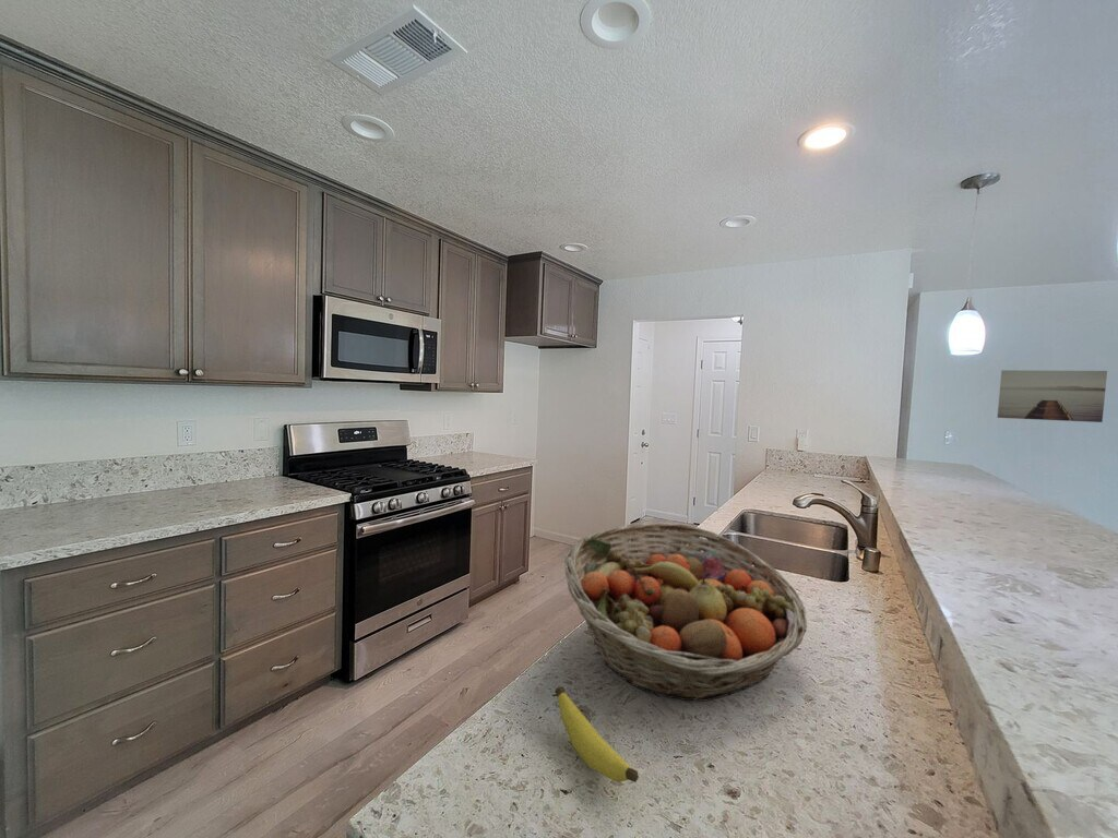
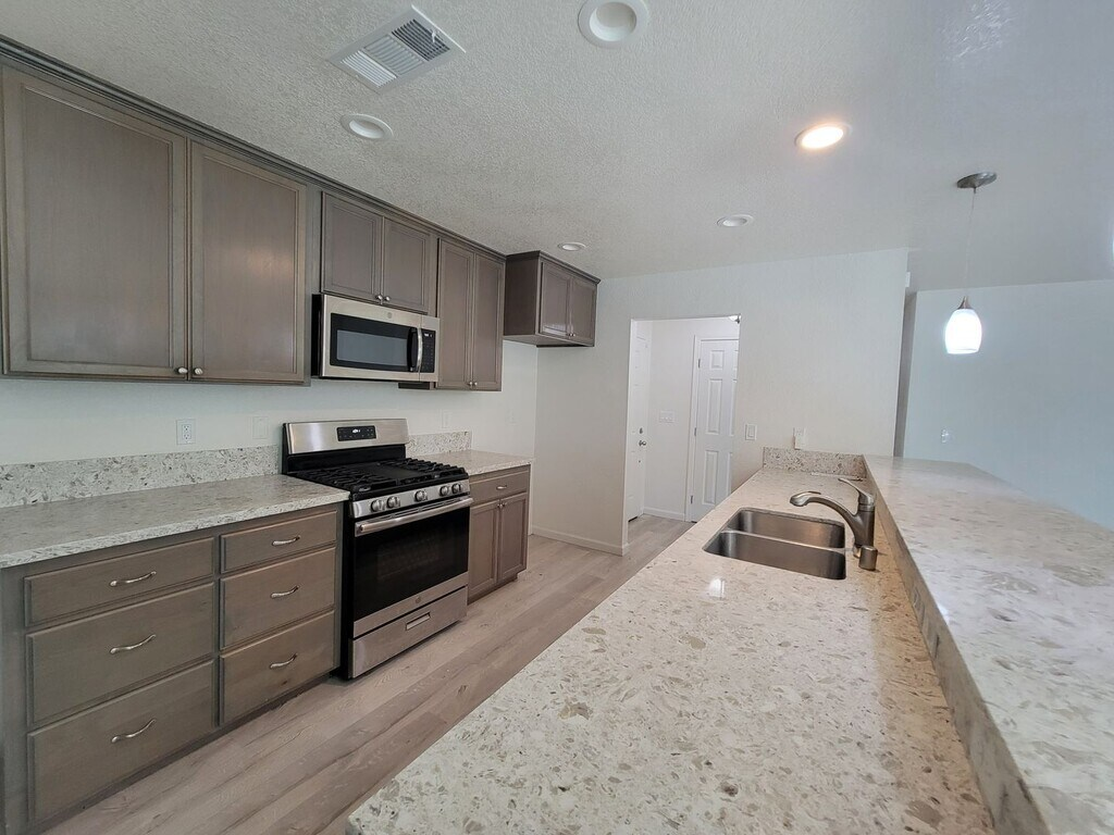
- banana [554,685,640,783]
- wall art [997,369,1108,423]
- fruit basket [563,522,808,703]
